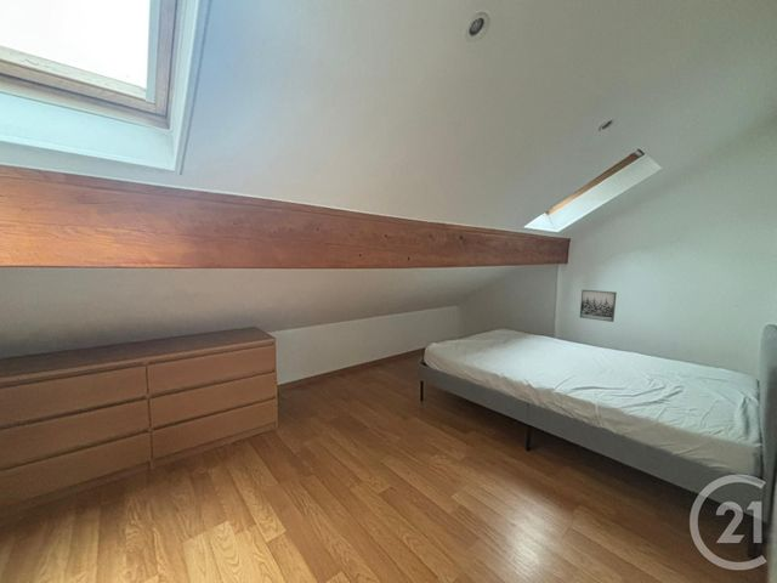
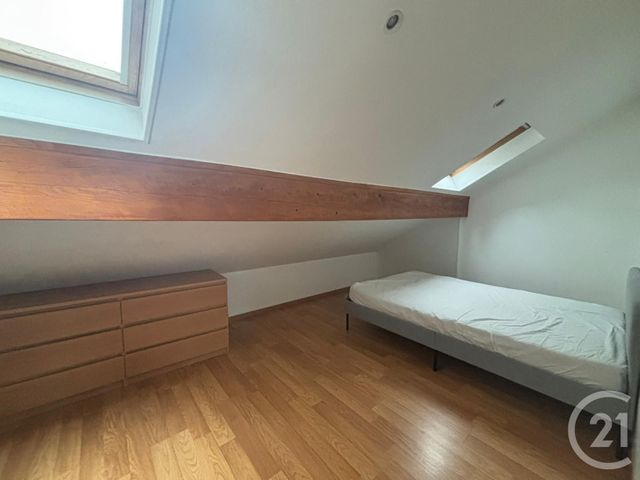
- wall art [579,289,618,323]
